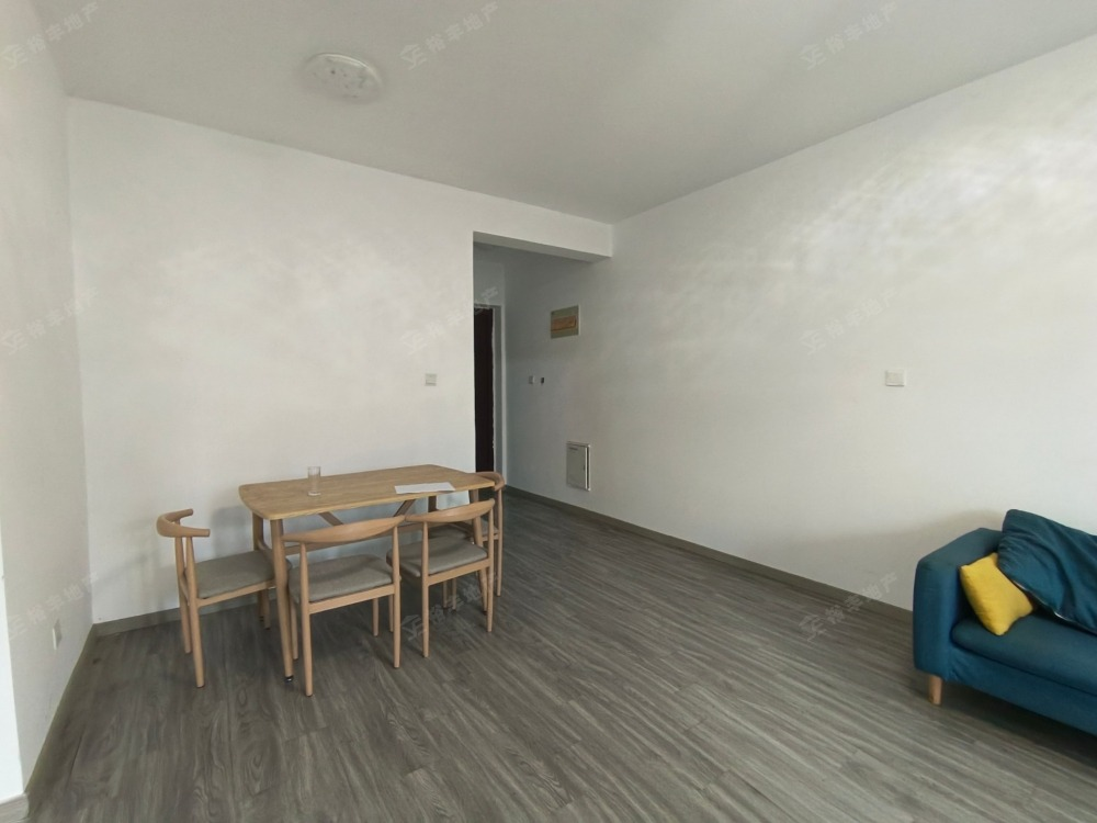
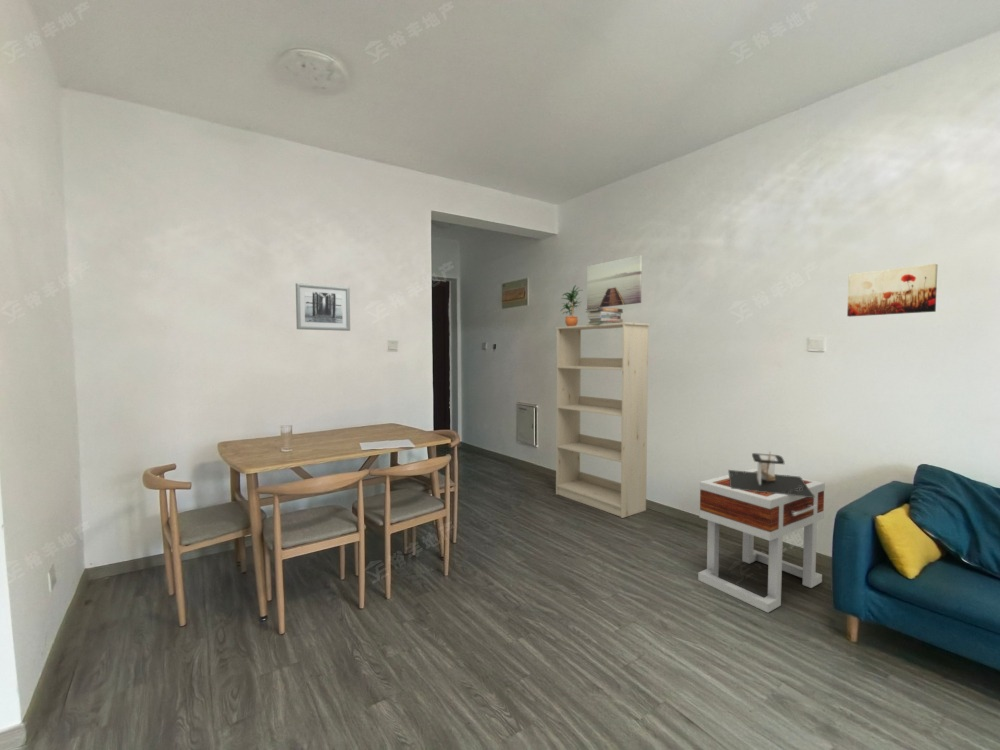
+ bookcase [554,321,651,519]
+ potted plant [560,284,582,327]
+ table lamp [727,450,815,498]
+ wall art [846,263,939,318]
+ book stack [585,307,624,325]
+ wall art [586,254,643,309]
+ wall art [295,282,351,332]
+ side table [697,467,826,614]
